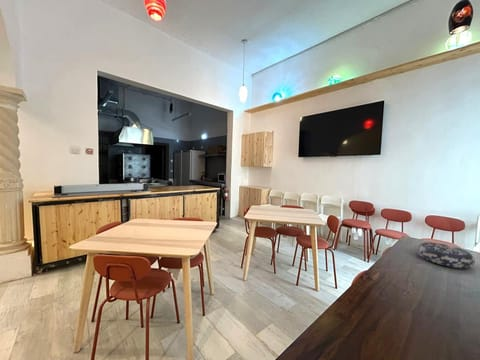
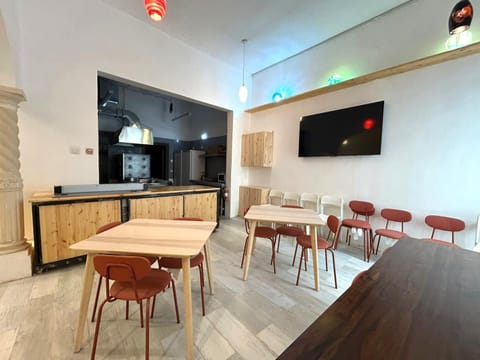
- decorative bowl [416,242,476,269]
